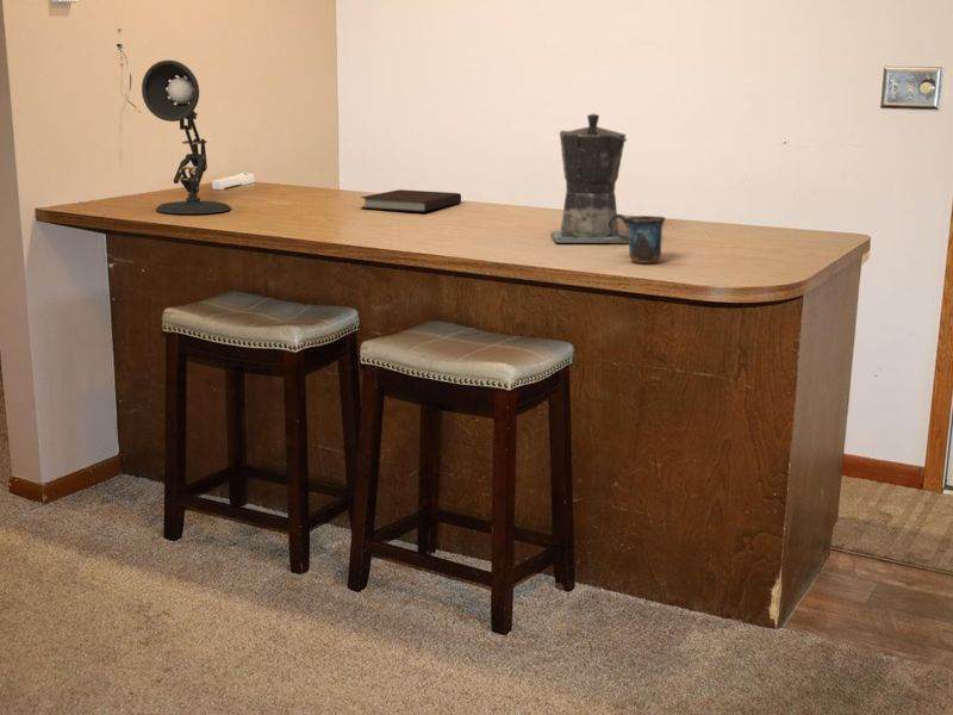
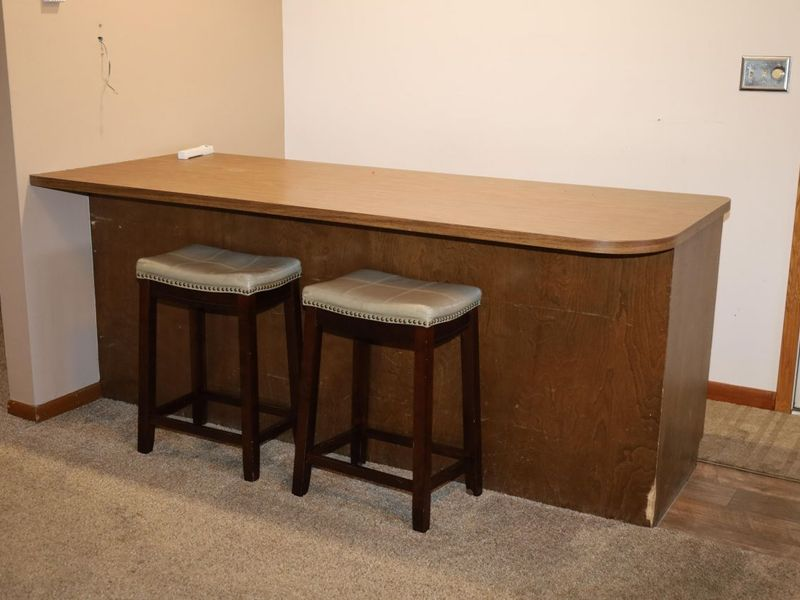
- mug [608,213,667,265]
- coffee maker [548,113,629,244]
- desk lamp [141,60,232,214]
- notebook [359,188,462,213]
